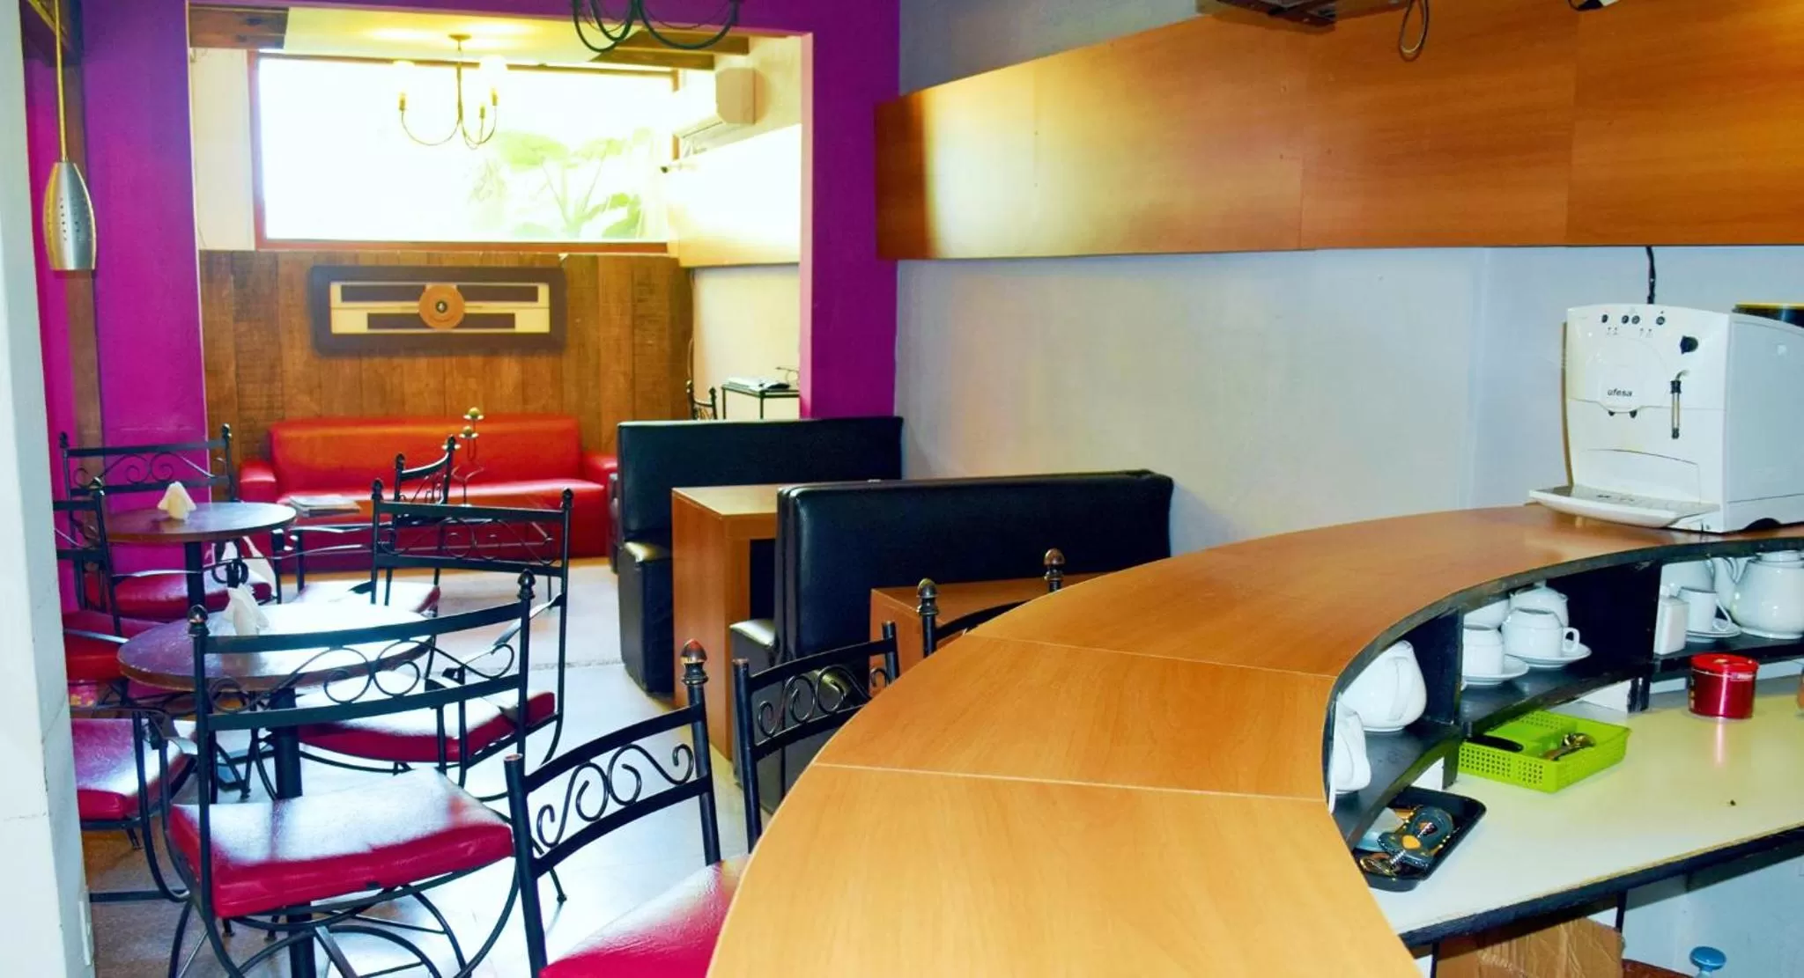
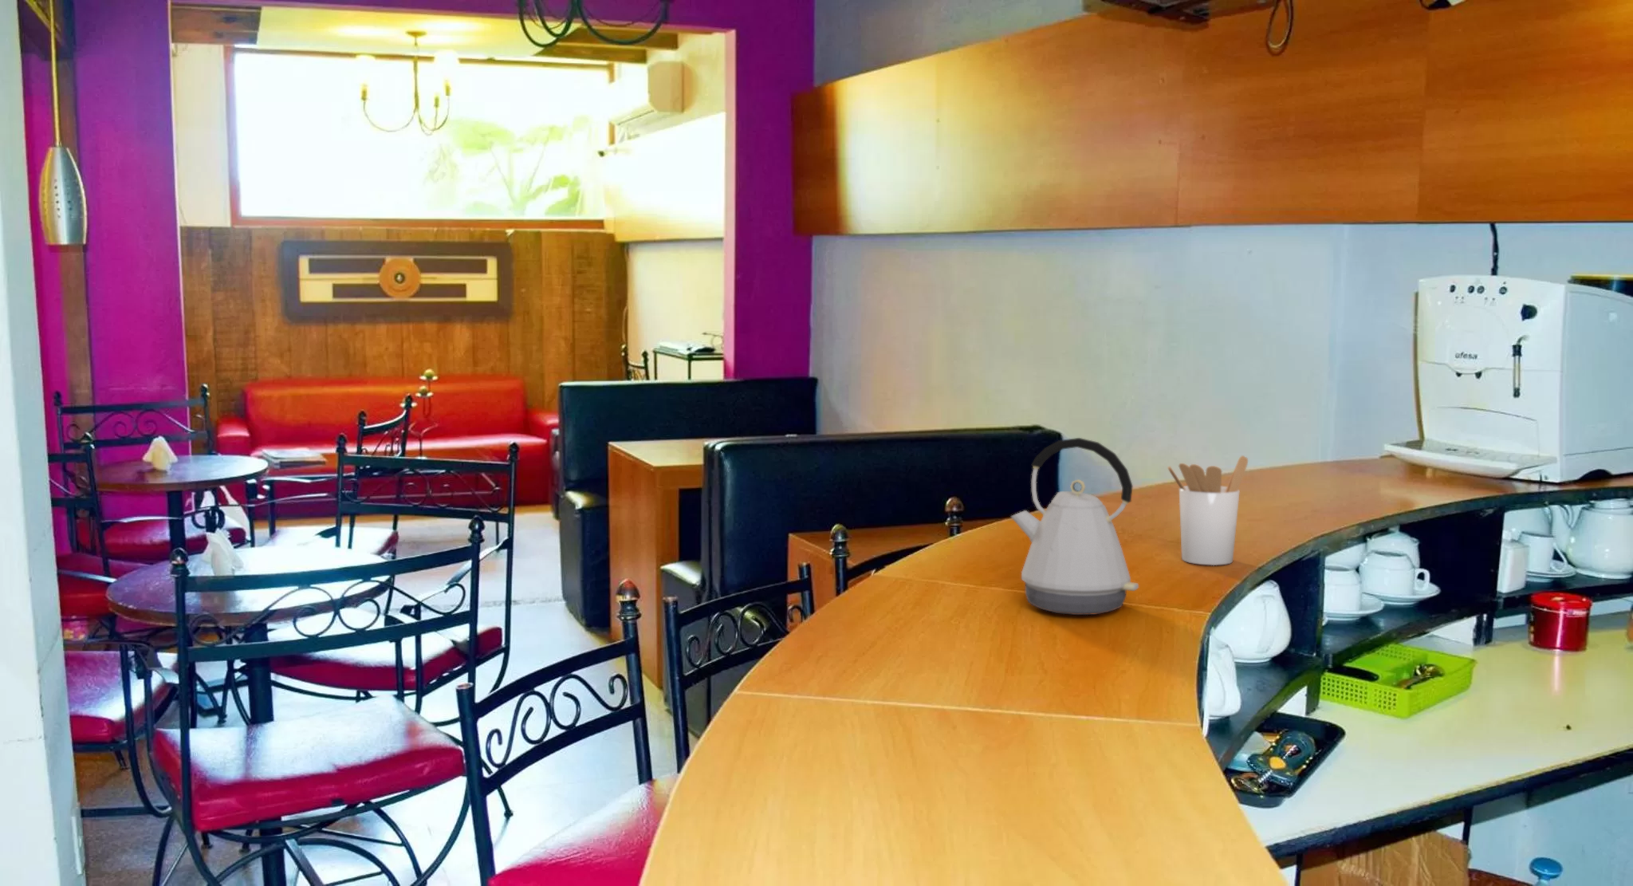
+ utensil holder [1166,455,1249,566]
+ kettle [1009,438,1140,615]
